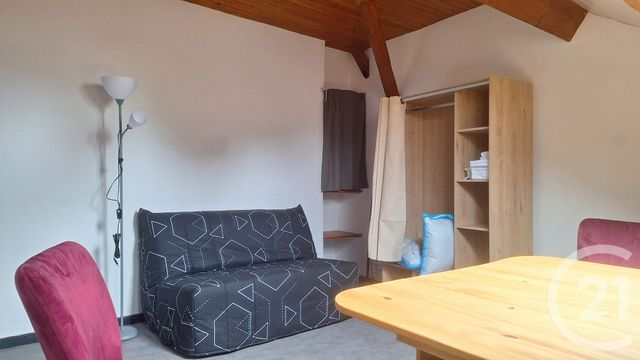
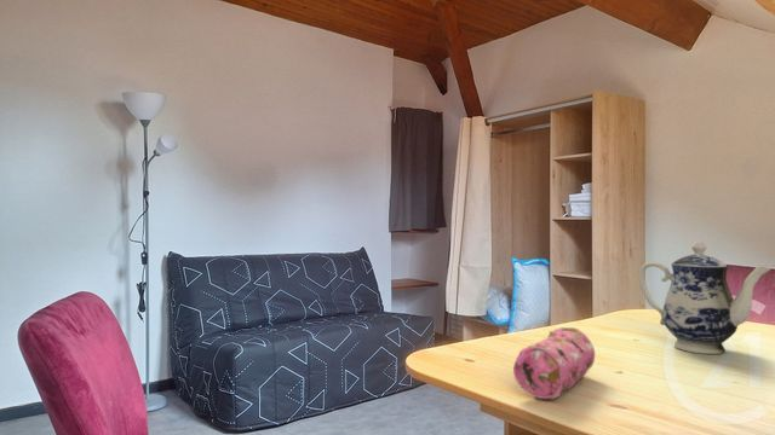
+ pencil case [512,326,596,400]
+ teapot [637,240,771,355]
